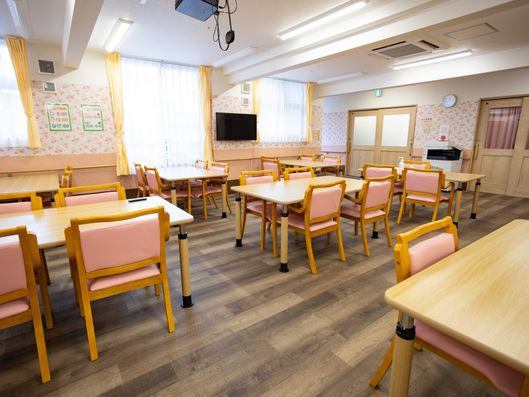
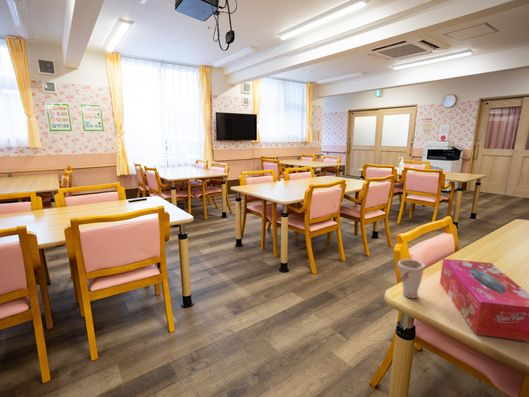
+ cup [397,258,426,299]
+ tissue box [439,258,529,342]
